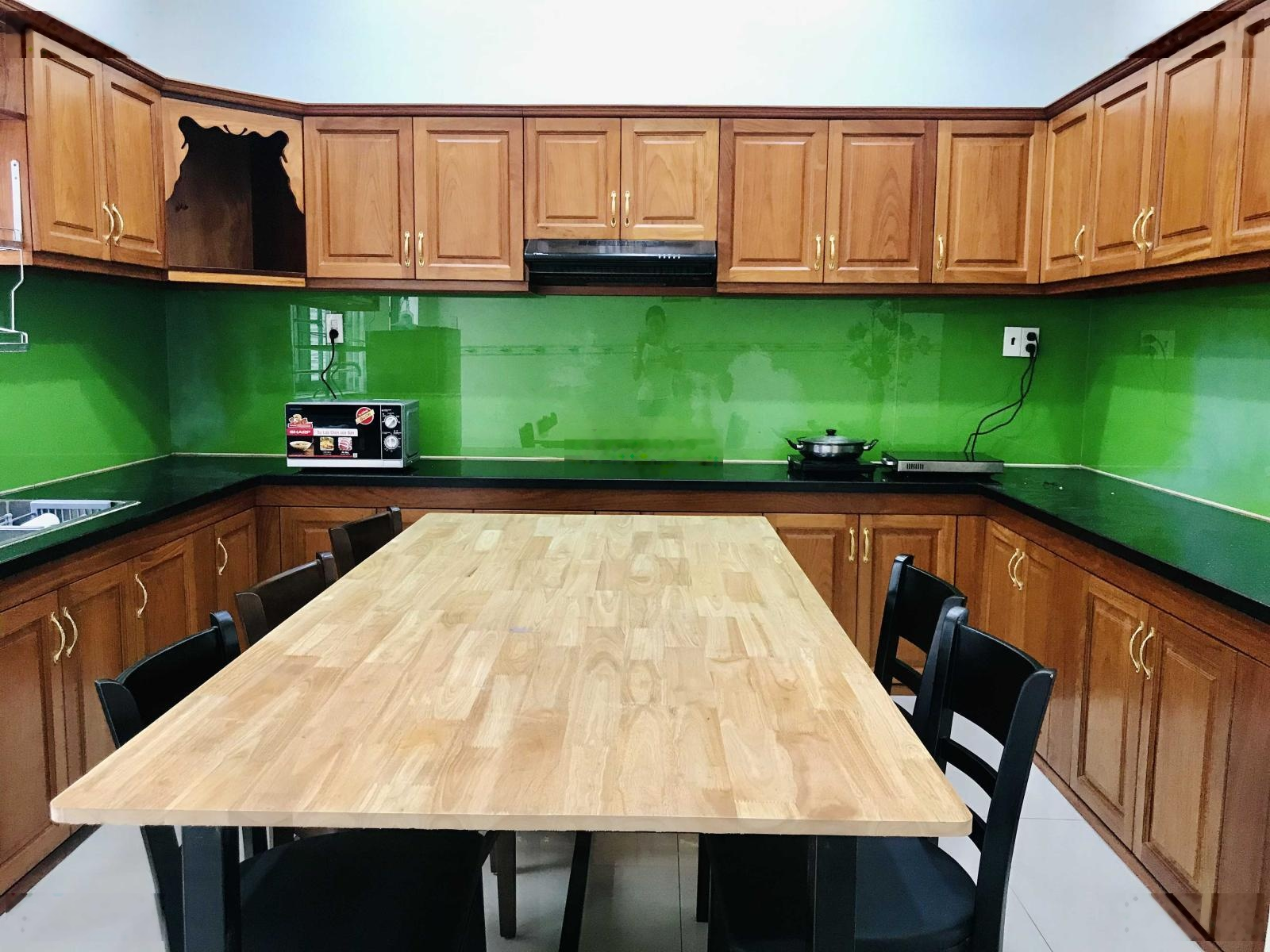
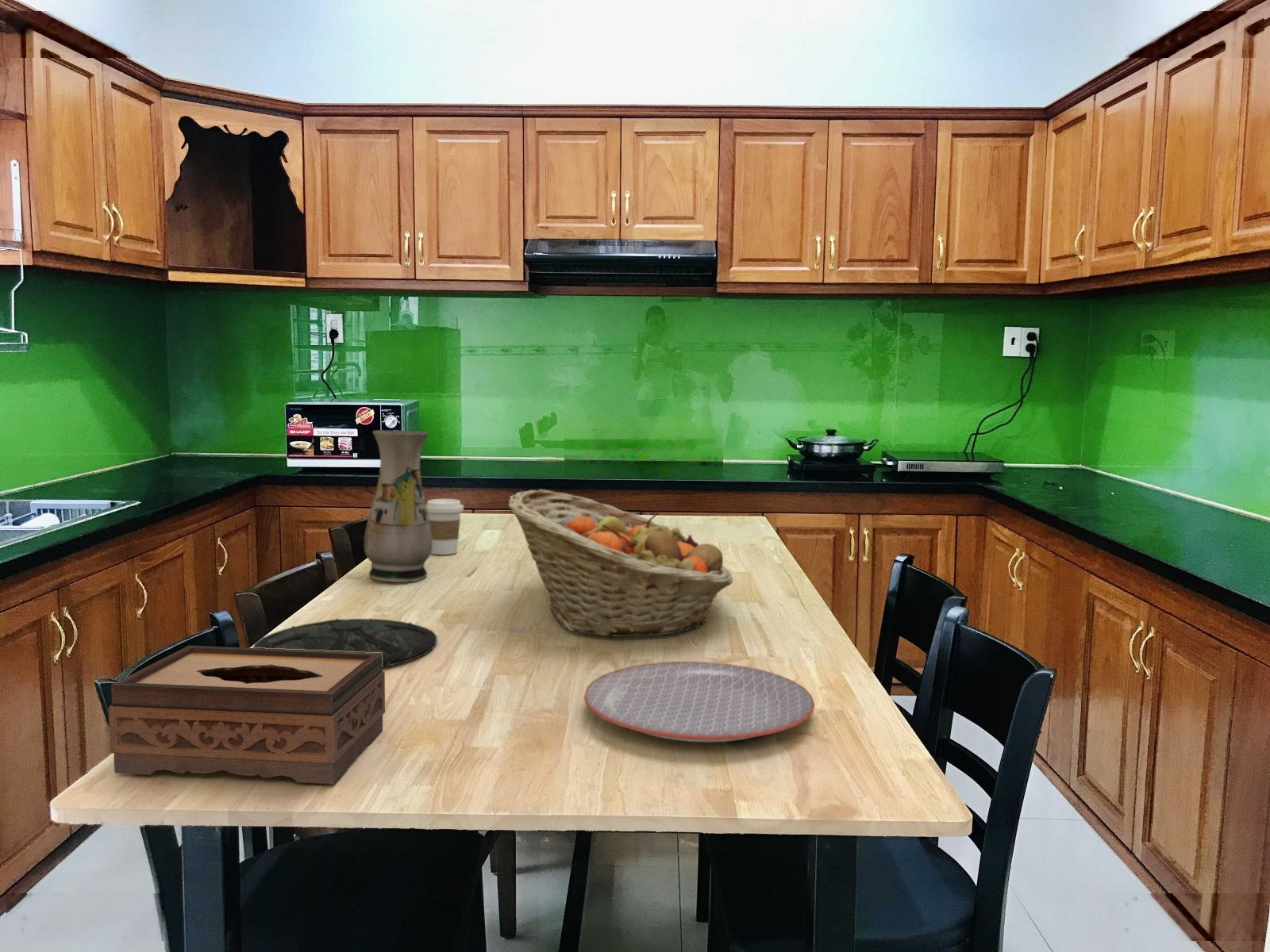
+ coffee cup [426,498,464,555]
+ fruit basket [507,489,733,637]
+ vase [364,430,433,583]
+ plate [252,617,438,668]
+ tissue box [108,645,386,785]
+ plate [583,661,815,743]
